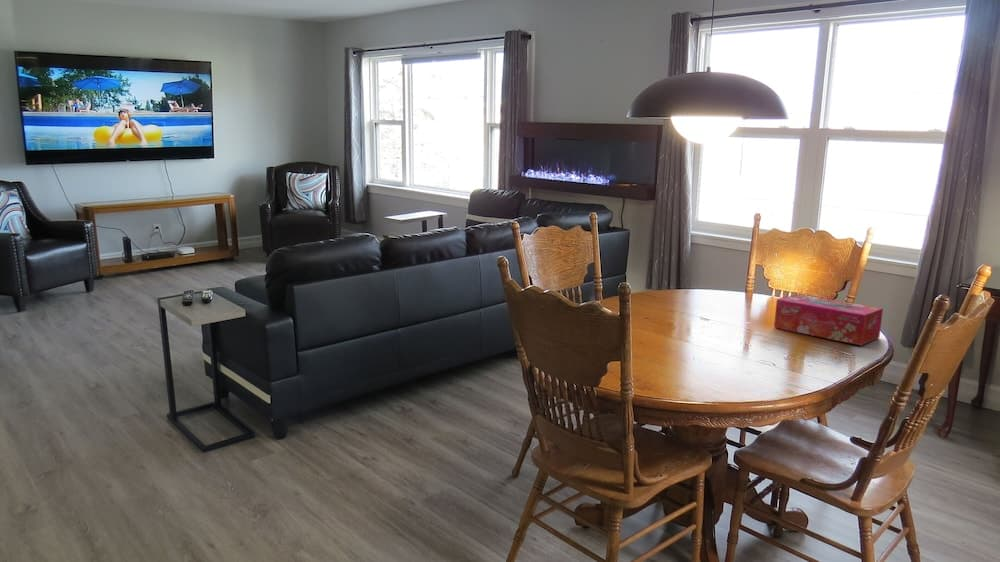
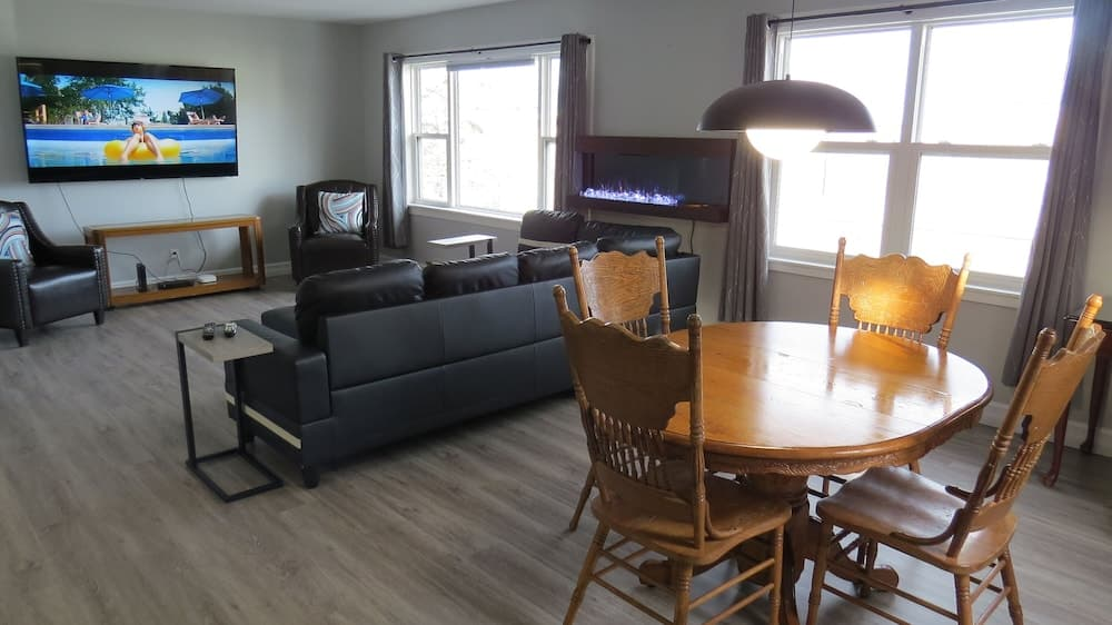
- tissue box [773,293,884,346]
